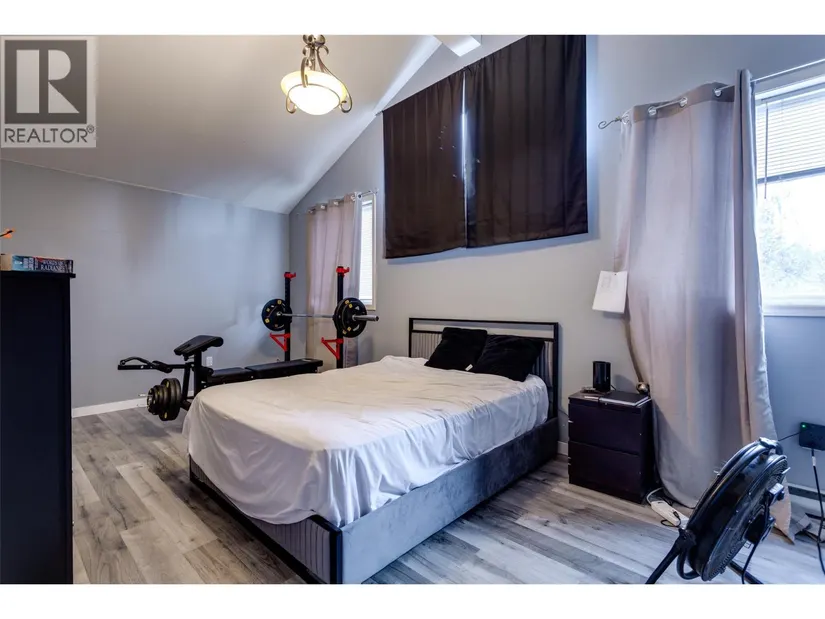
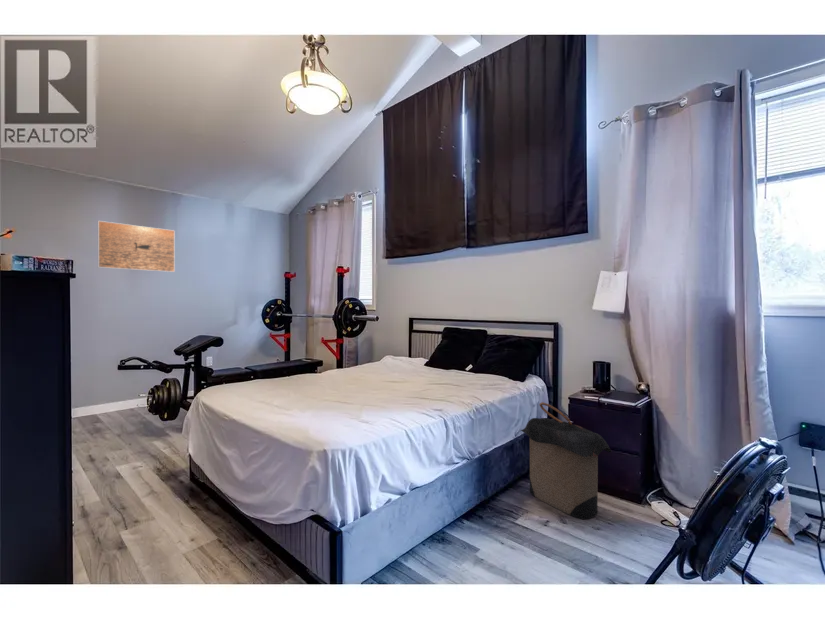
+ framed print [97,220,176,273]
+ laundry hamper [519,401,613,520]
